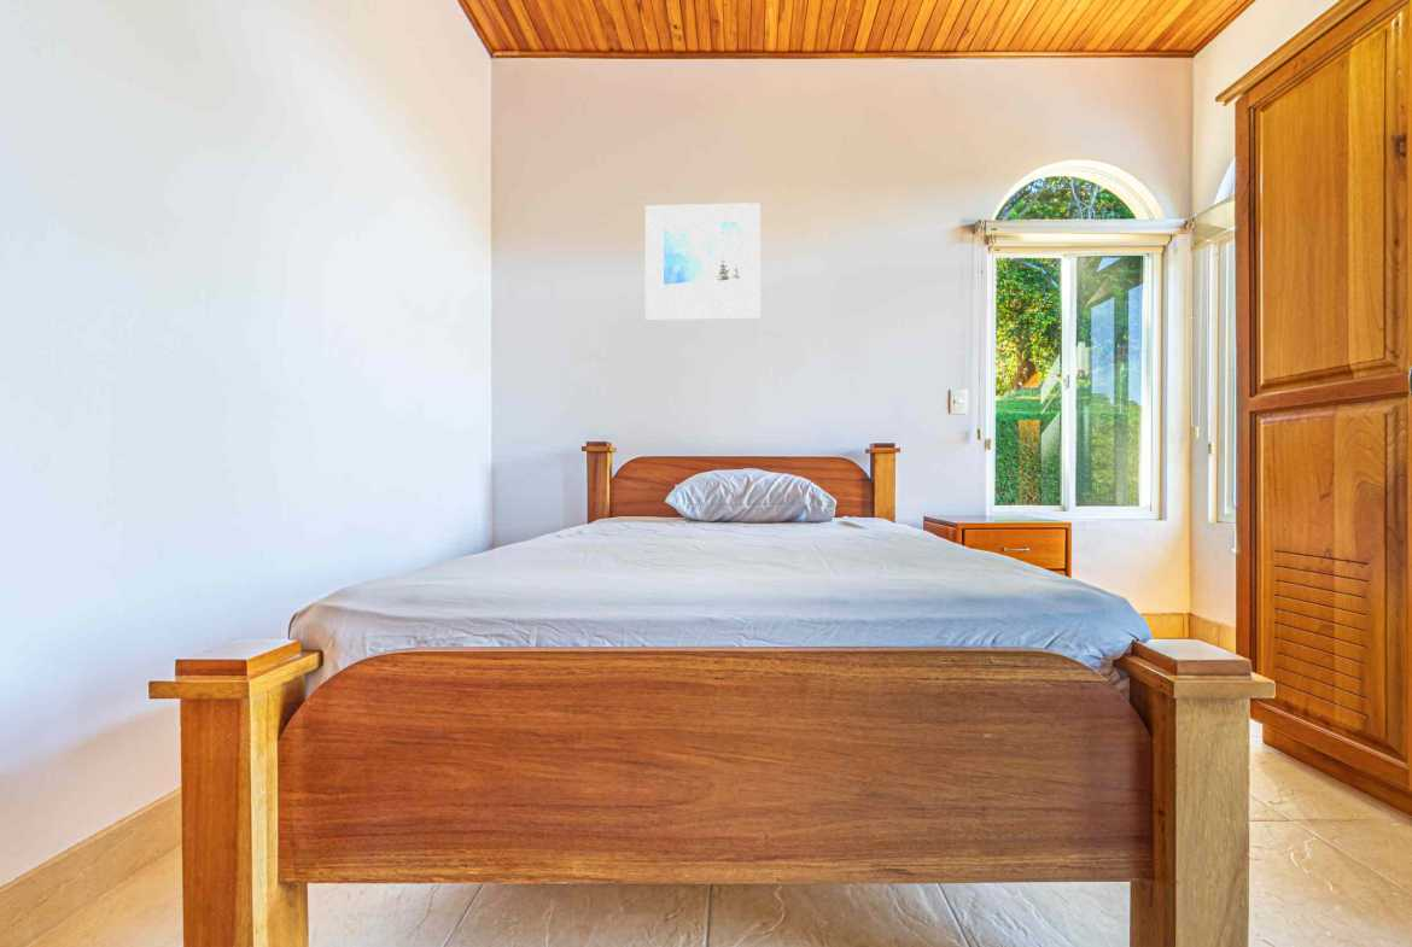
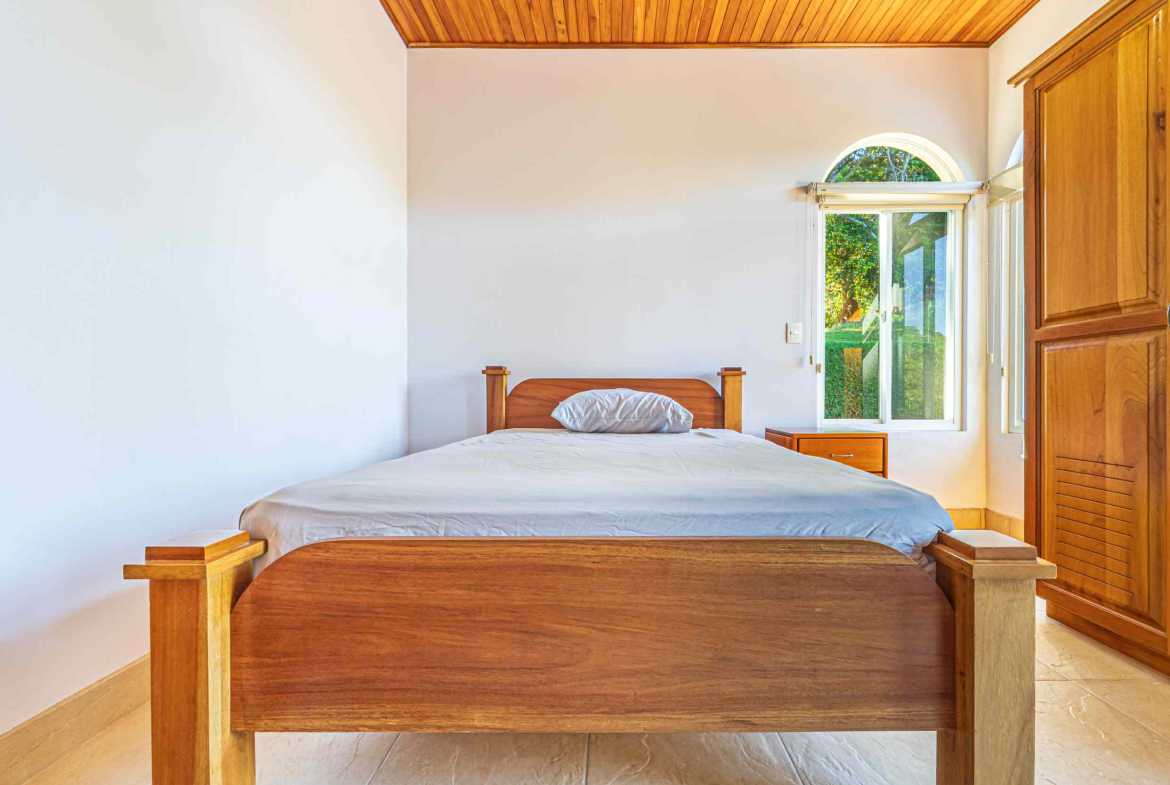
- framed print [644,201,762,322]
